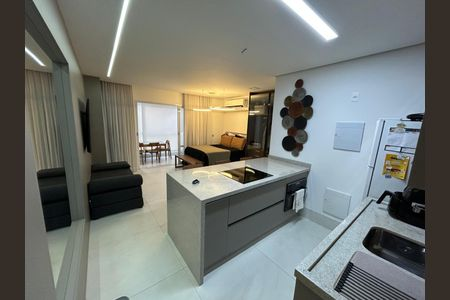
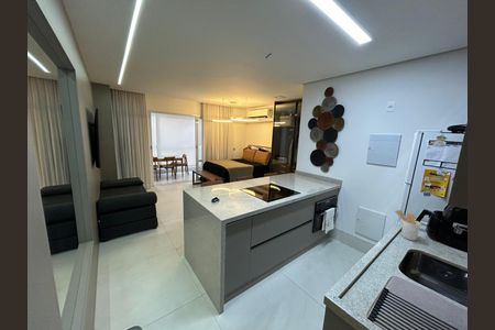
+ utensil holder [394,209,422,241]
